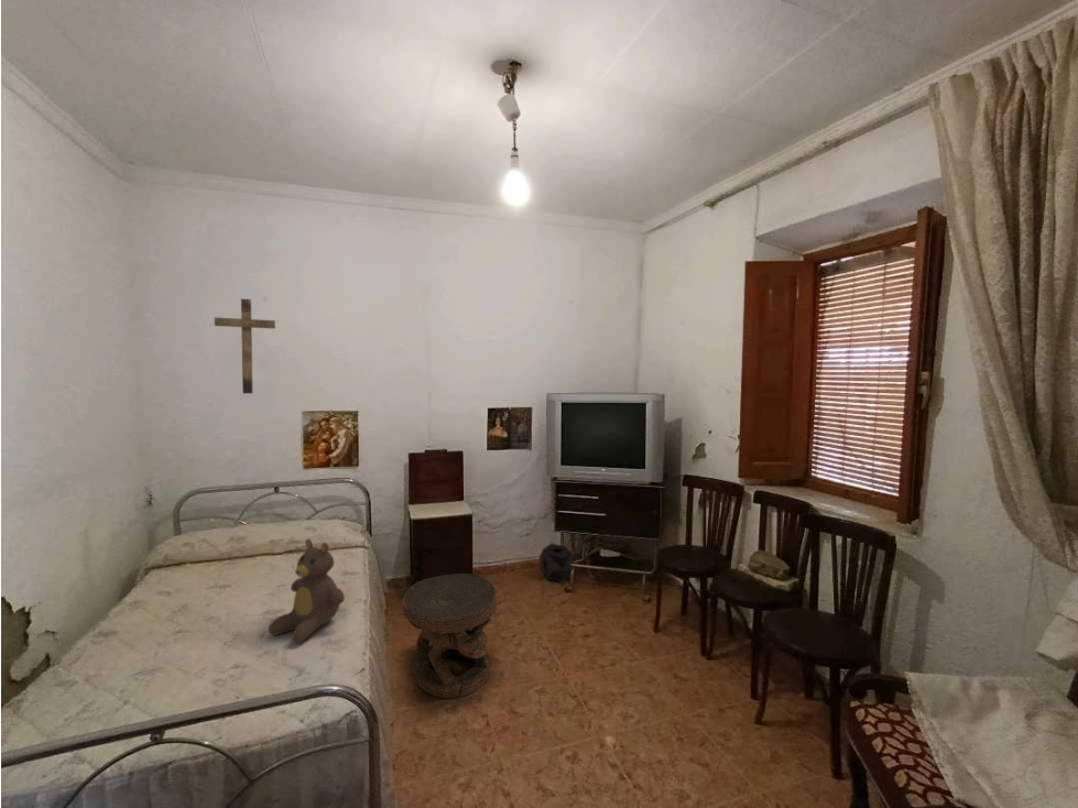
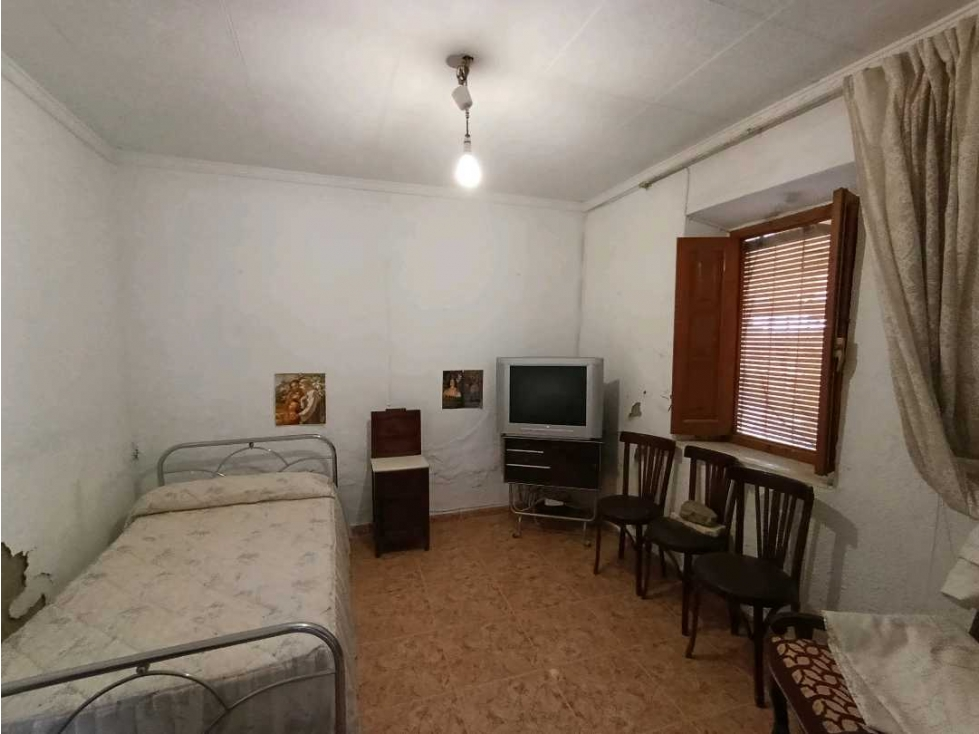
- side table [402,572,498,699]
- crucifix [214,298,276,394]
- teddy bear [268,538,346,644]
- speaker [538,543,577,585]
